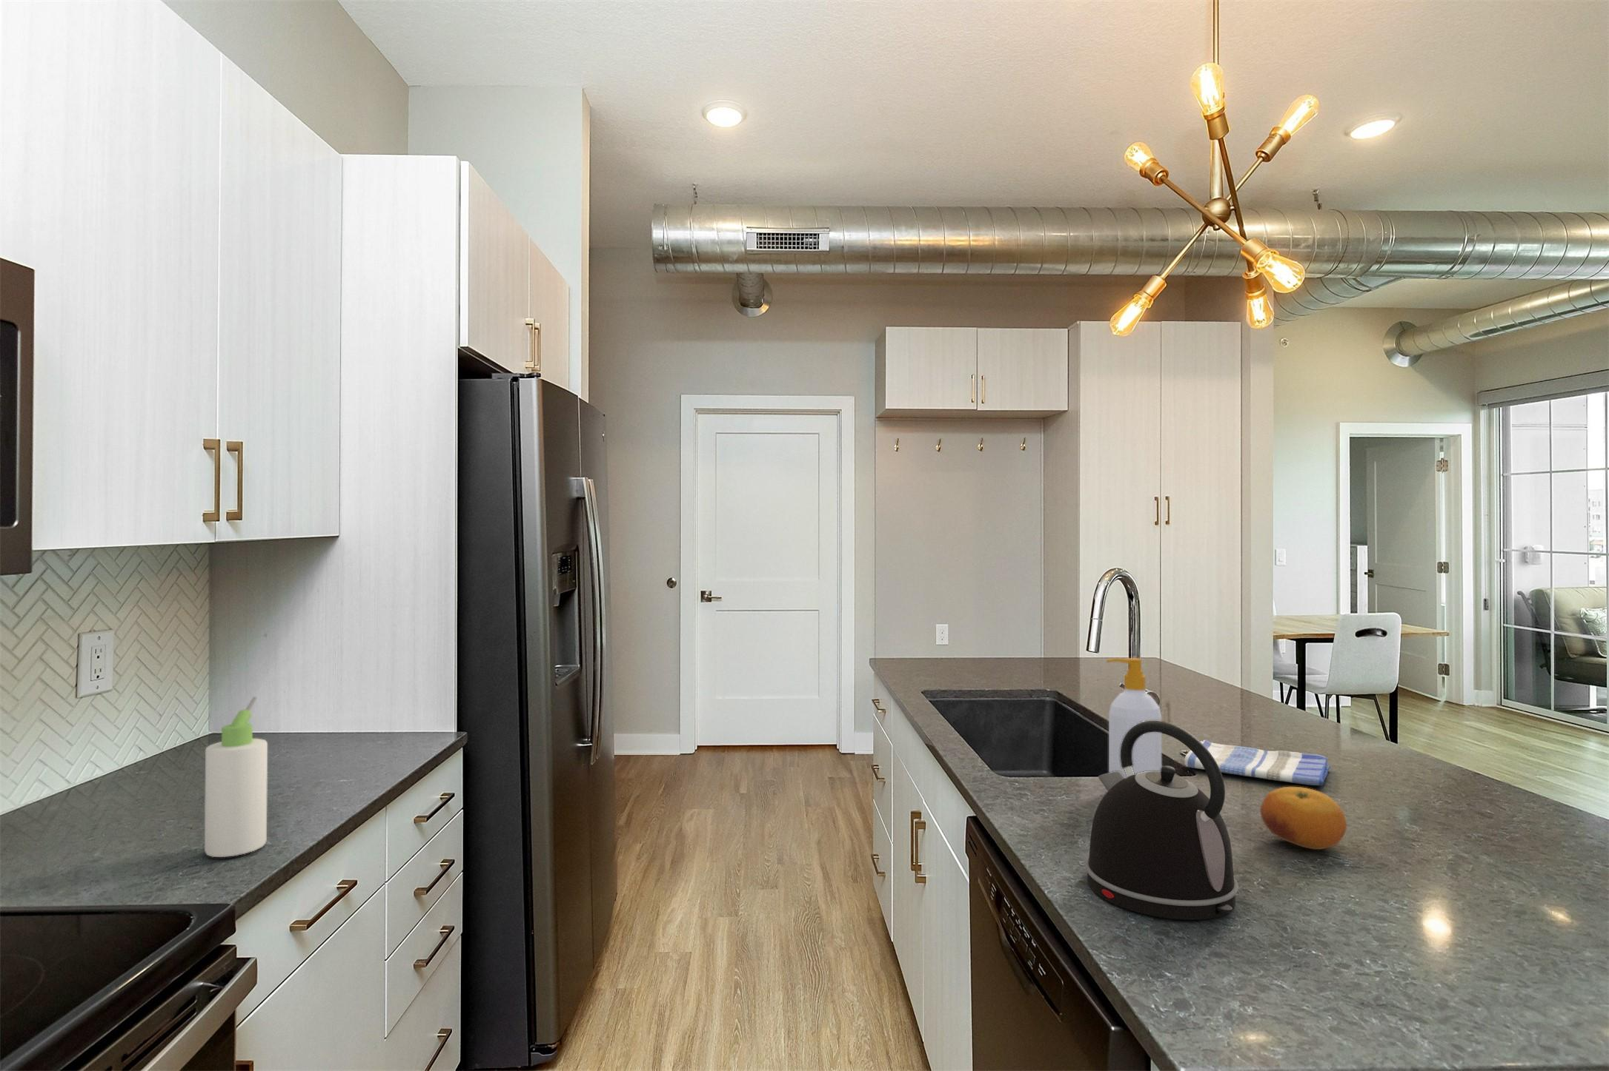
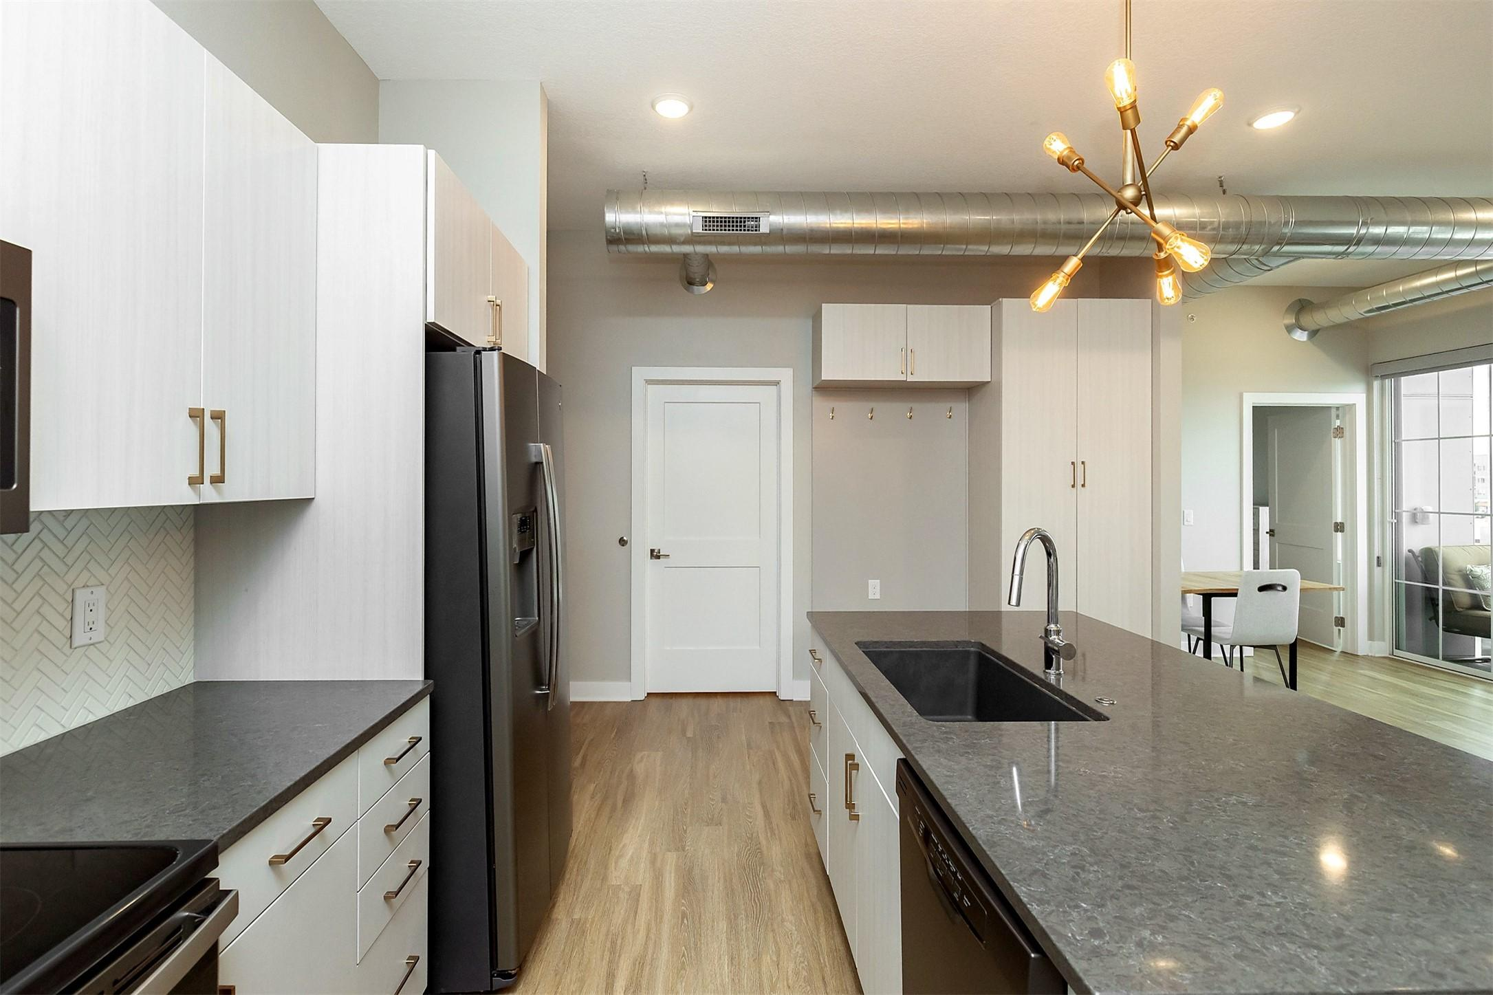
- soap bottle [1105,657,1162,778]
- kettle [1084,720,1239,920]
- dish towel [1183,740,1331,787]
- bottle [203,696,268,858]
- fruit [1260,787,1347,850]
